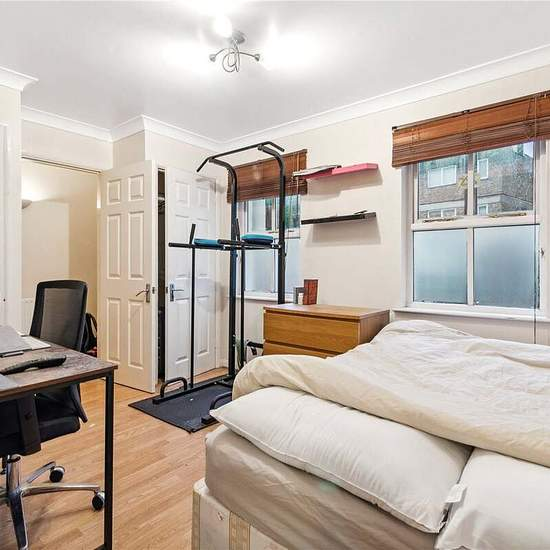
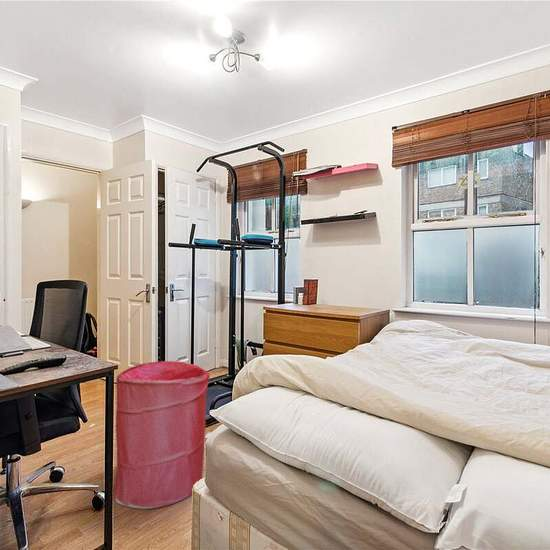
+ laundry hamper [113,360,210,510]
